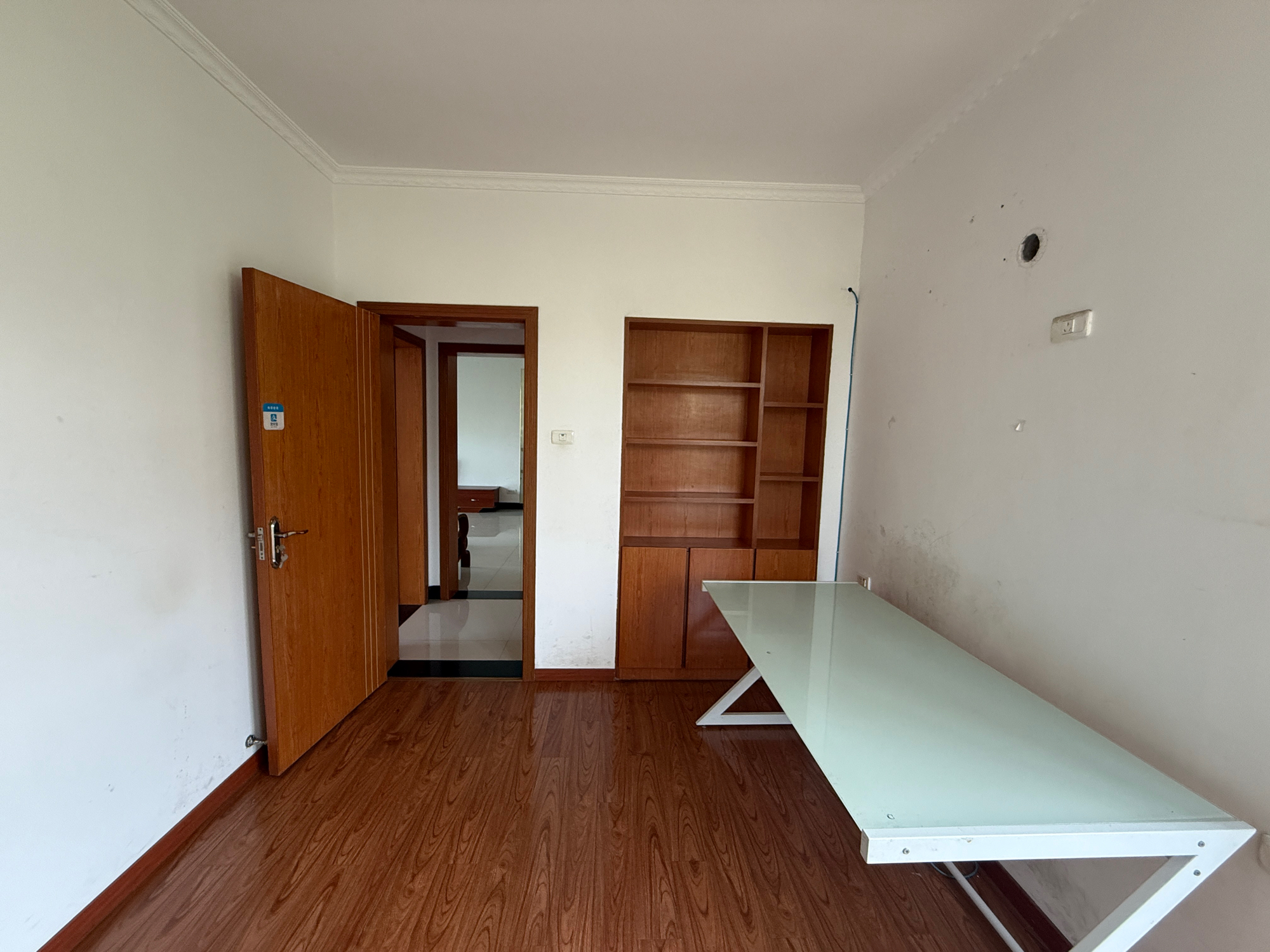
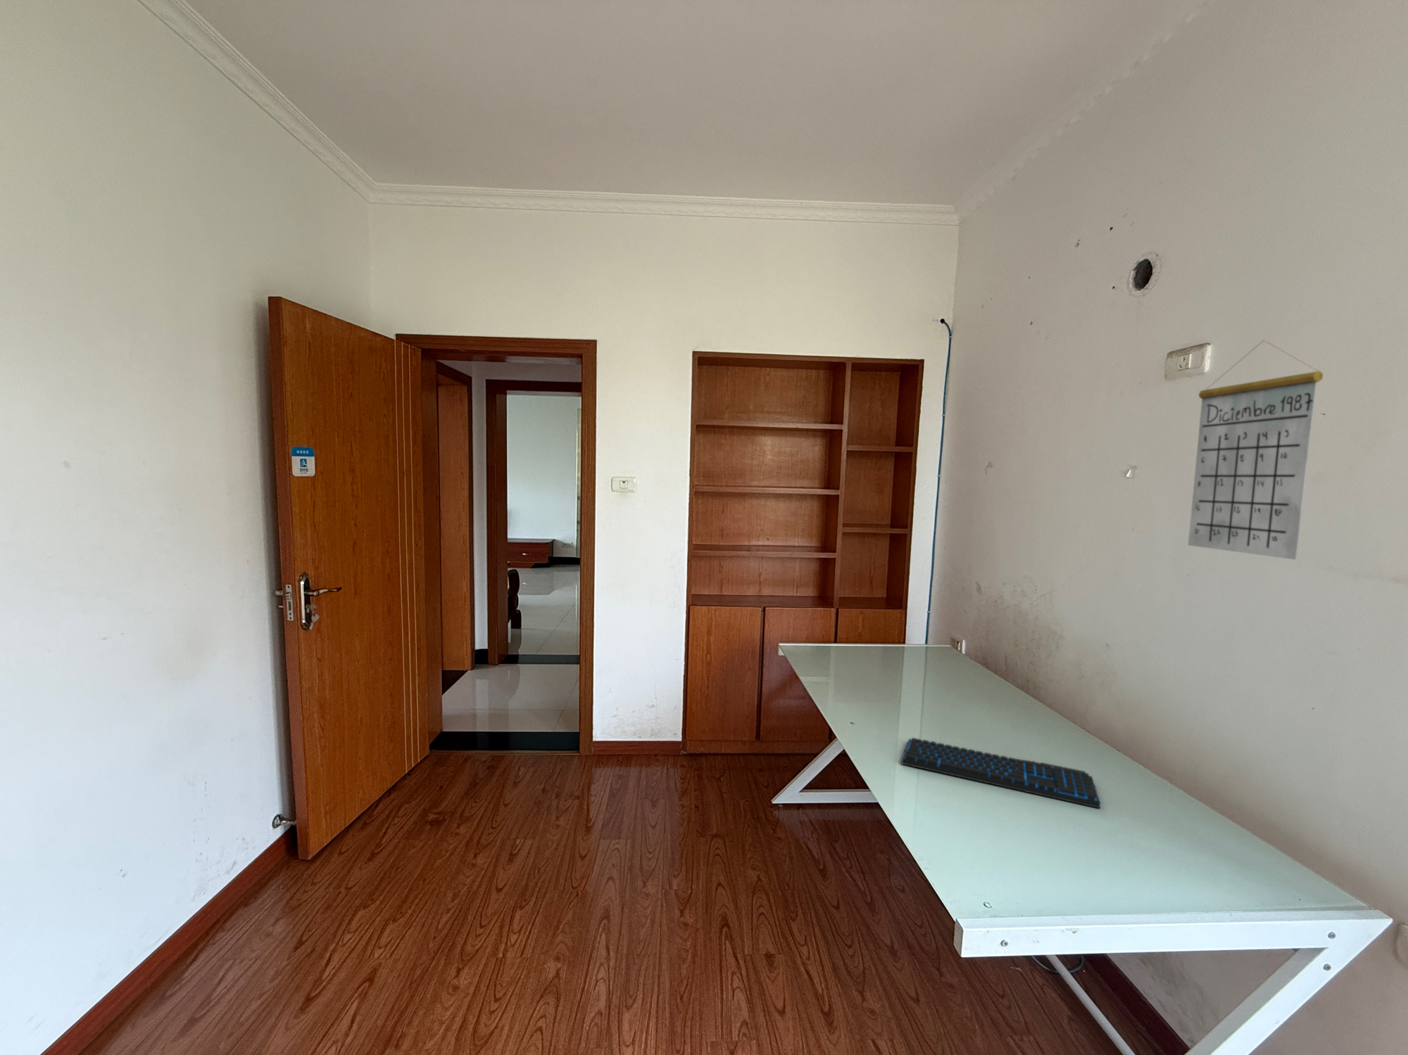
+ keyboard [900,737,1101,809]
+ calendar [1187,340,1324,561]
